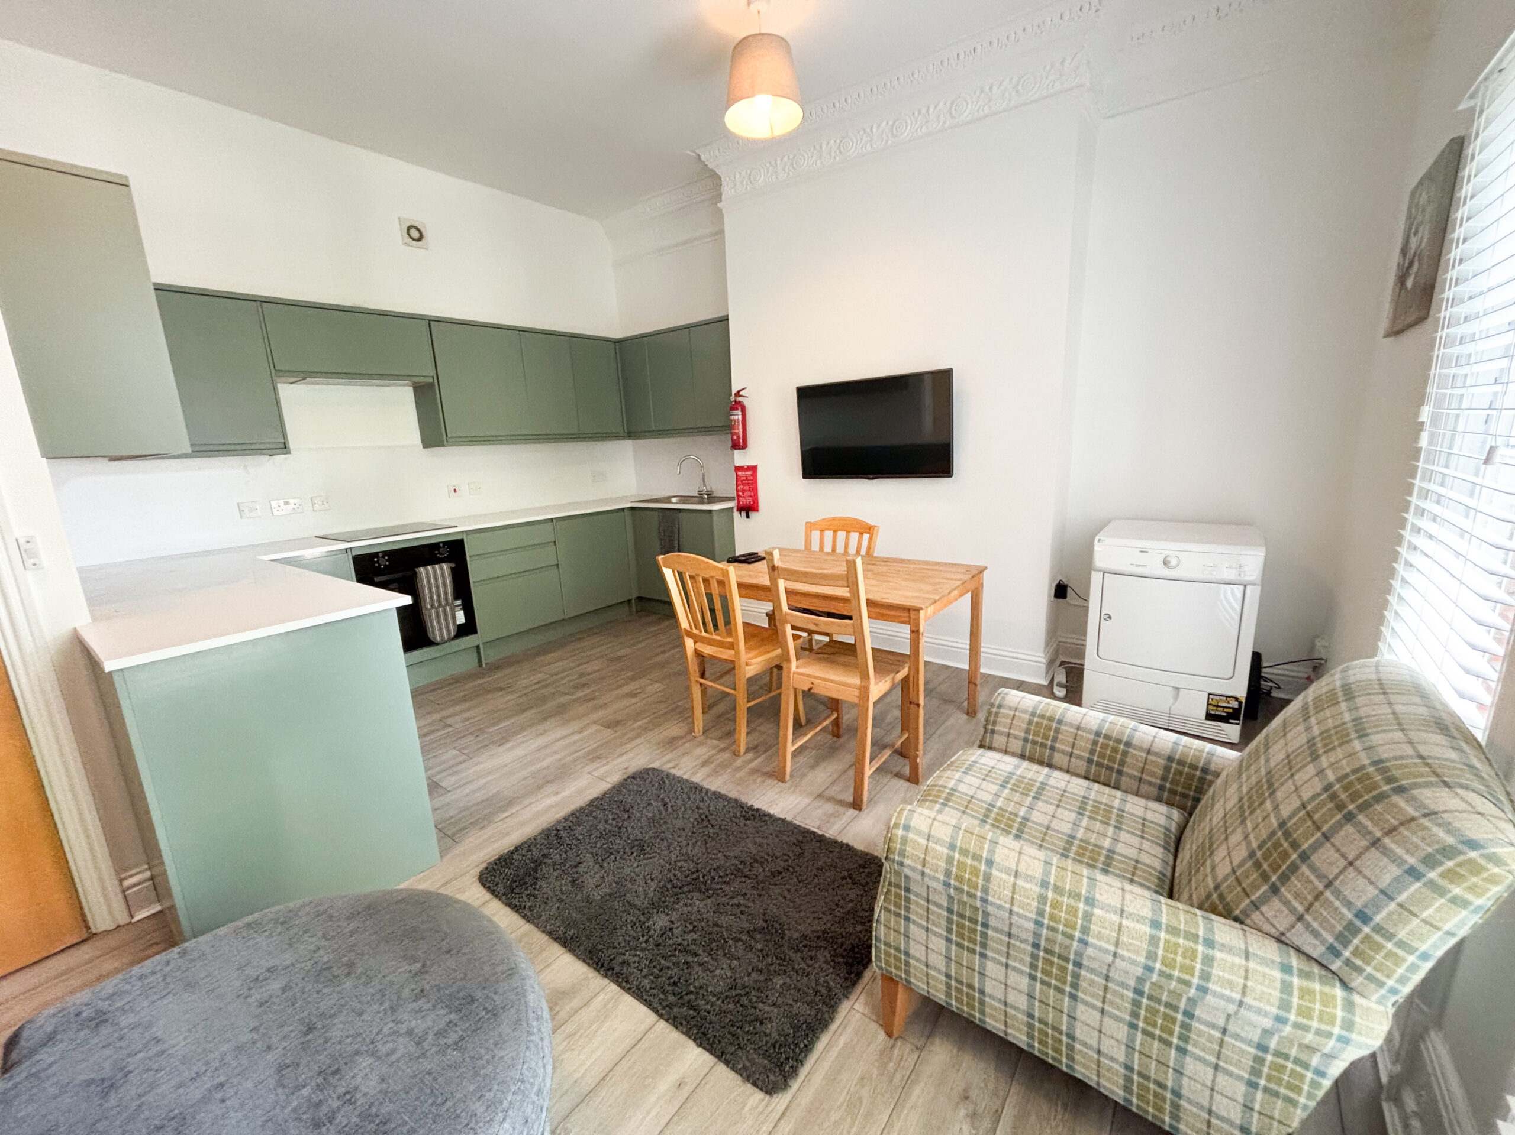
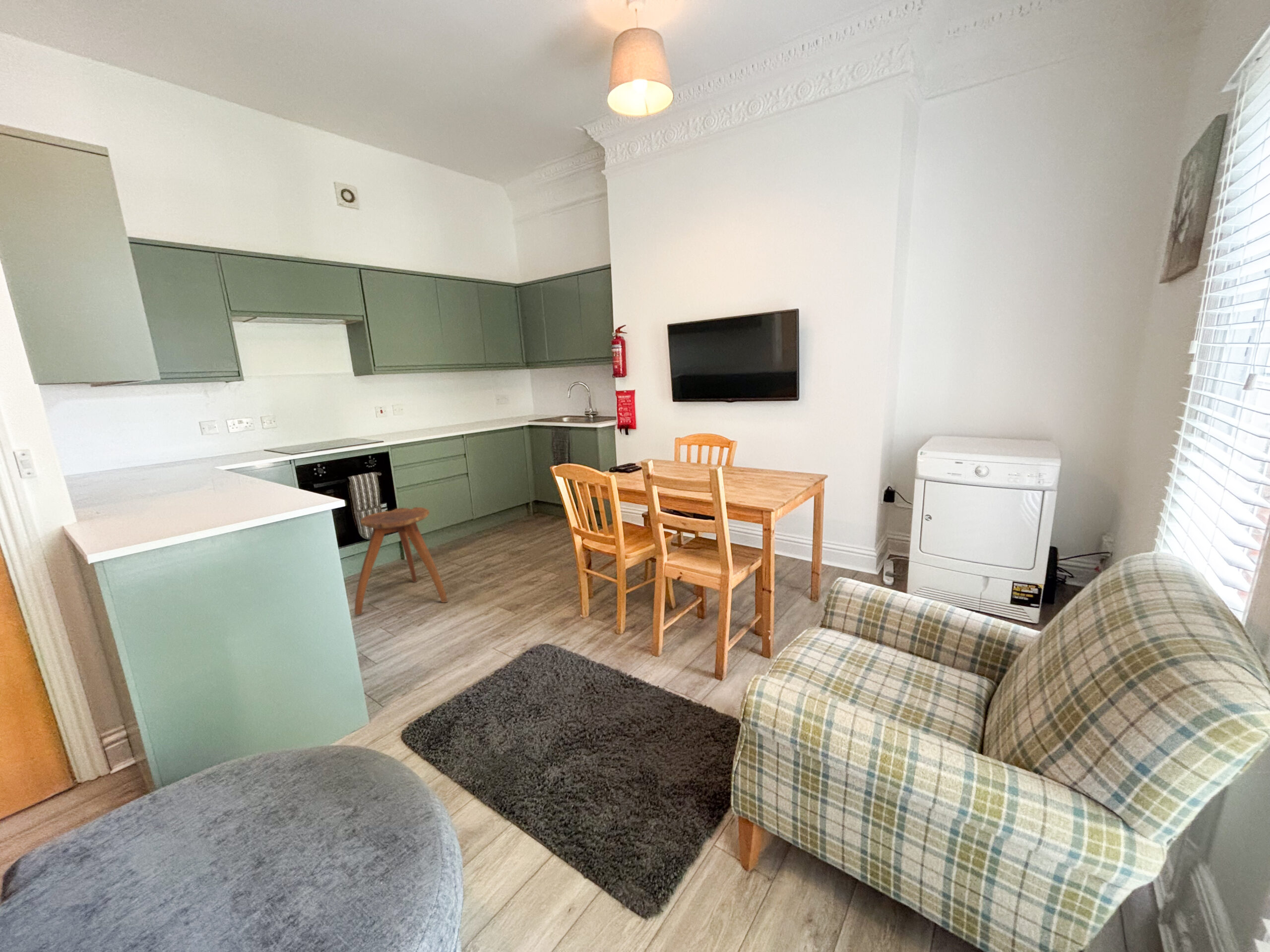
+ stool [354,507,448,616]
